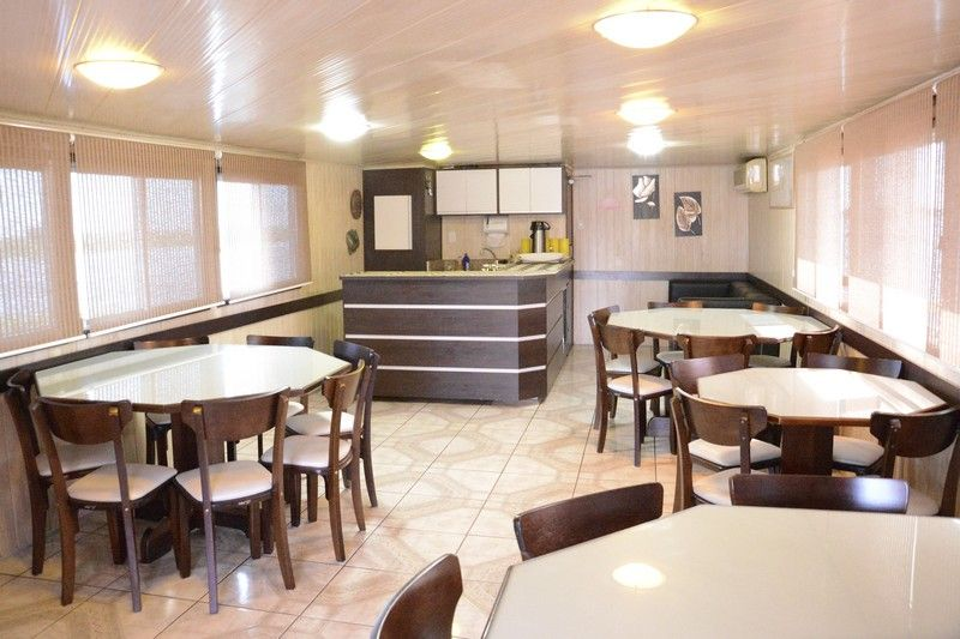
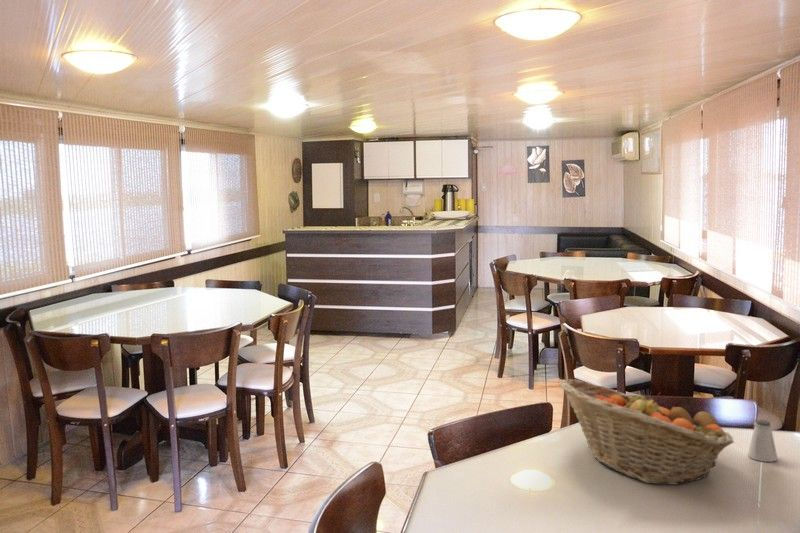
+ fruit basket [558,378,735,486]
+ saltshaker [747,419,779,463]
